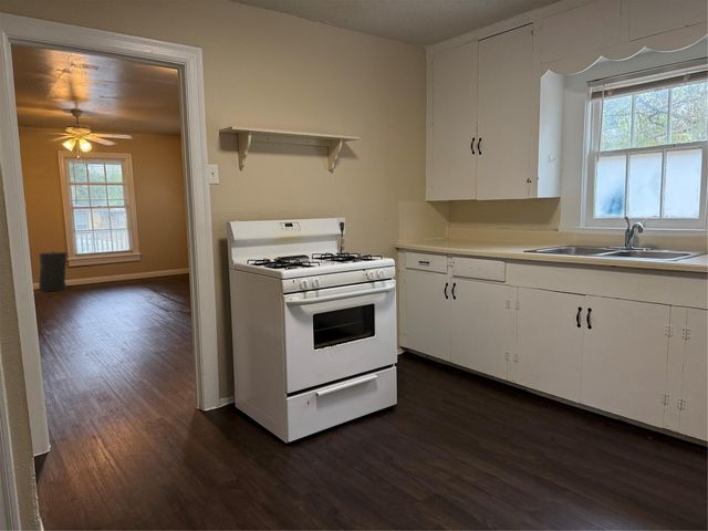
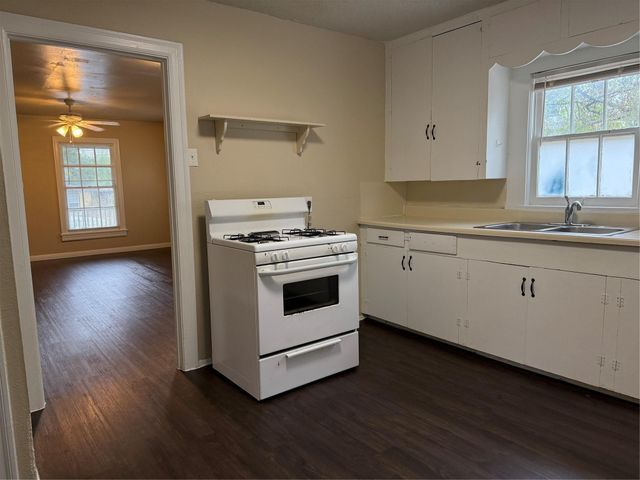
- trash can [38,250,69,293]
